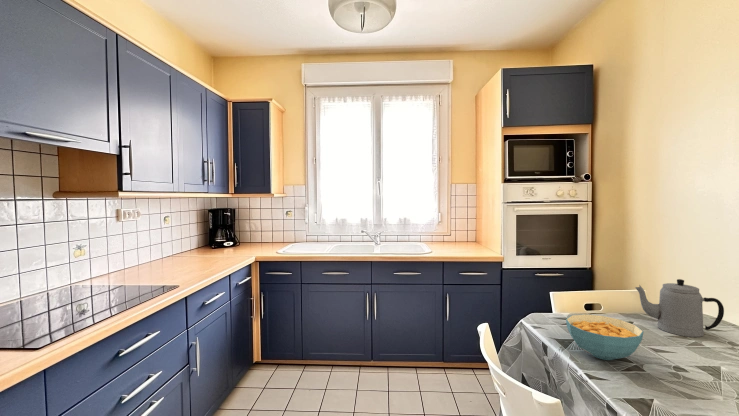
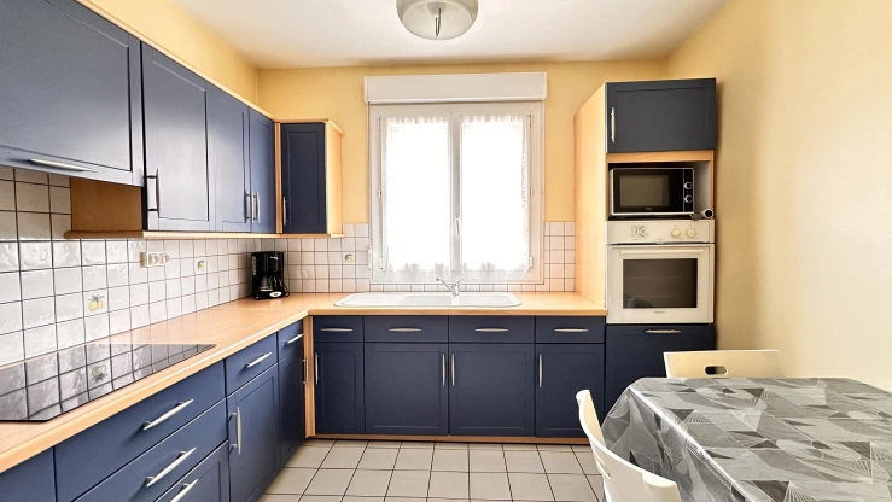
- cereal bowl [565,313,645,361]
- teapot [634,278,725,338]
